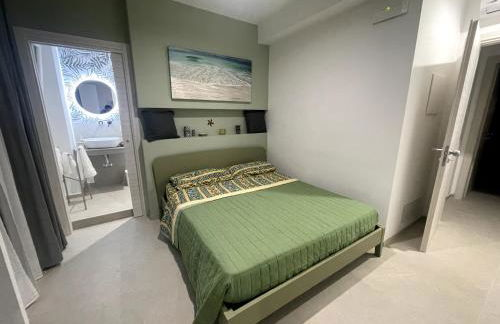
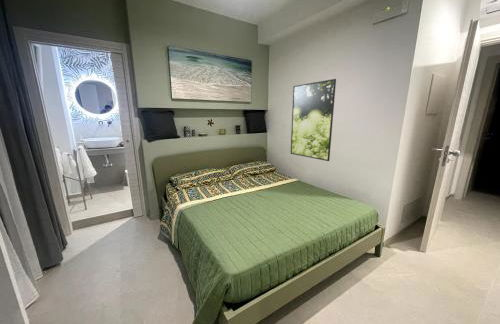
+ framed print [290,78,337,162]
